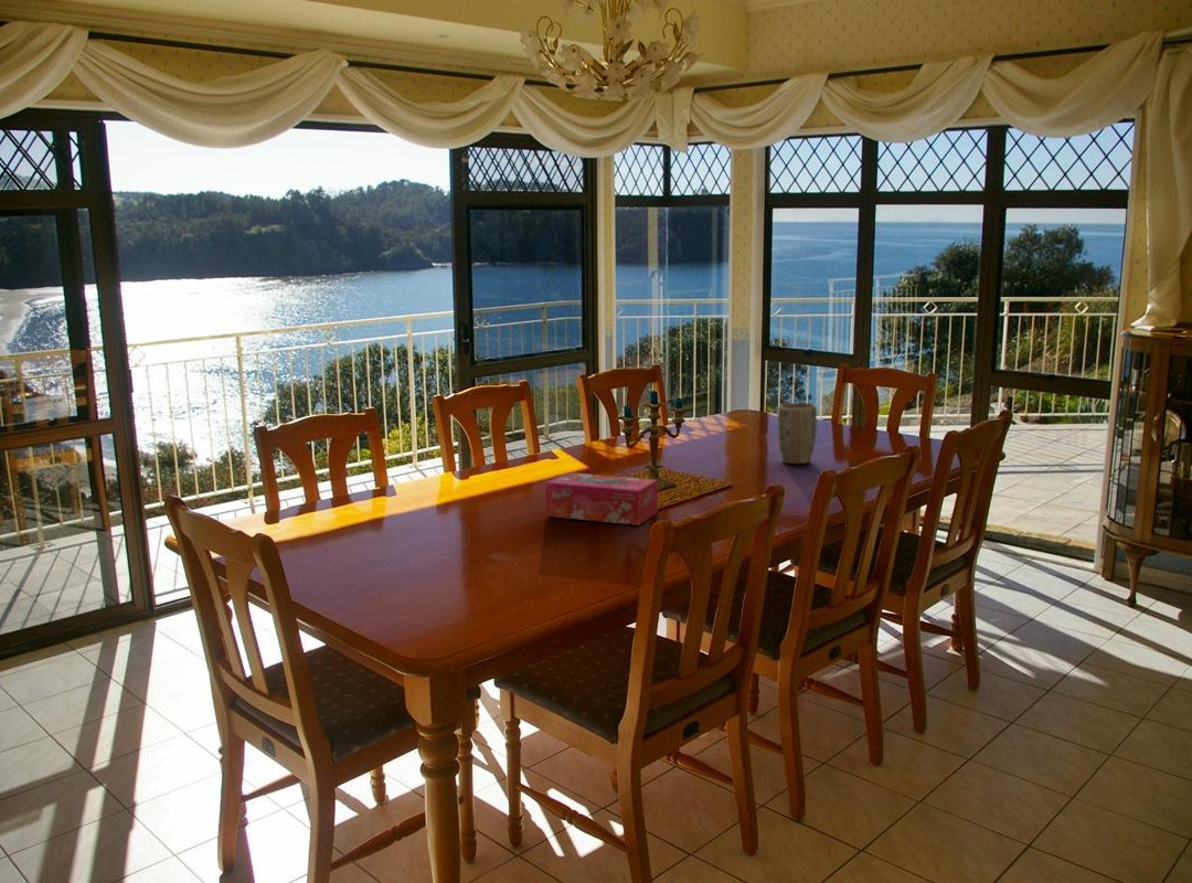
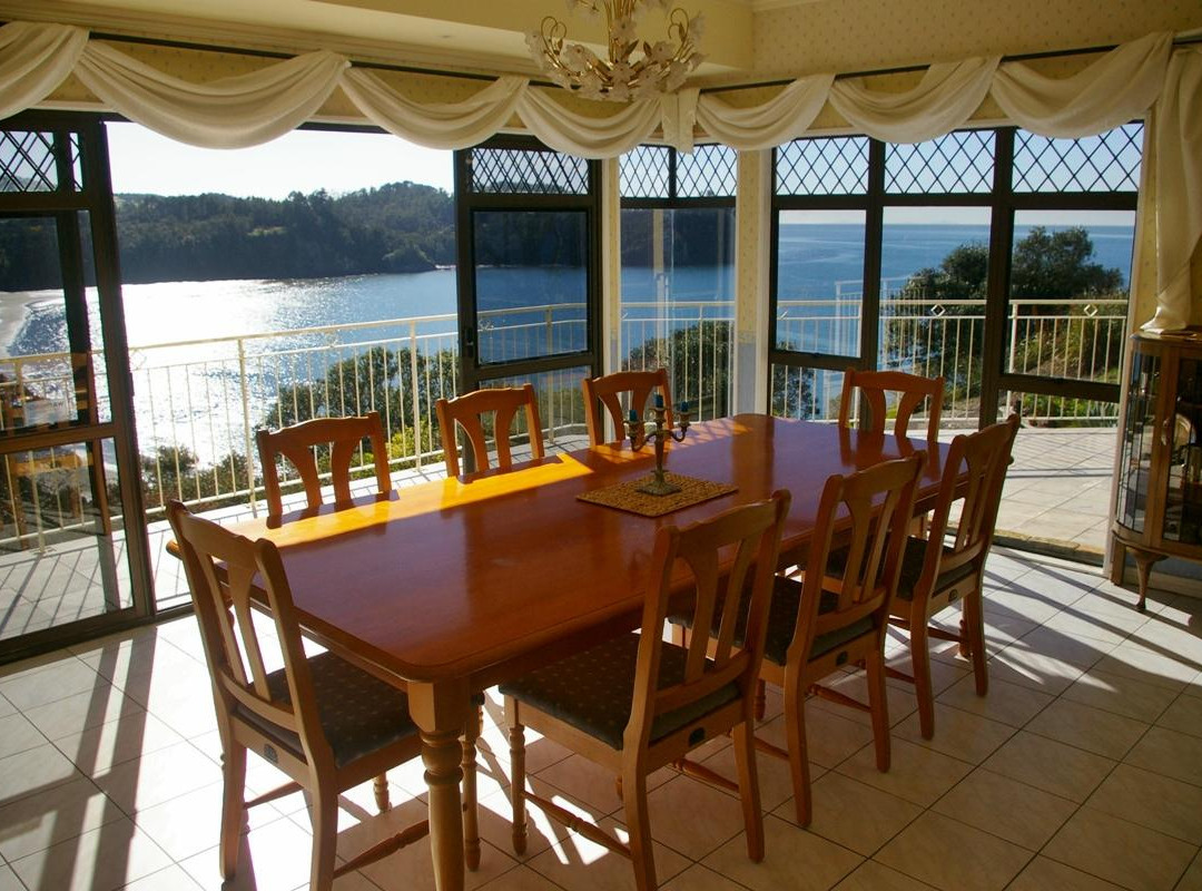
- plant pot [776,402,818,465]
- tissue box [544,471,659,526]
